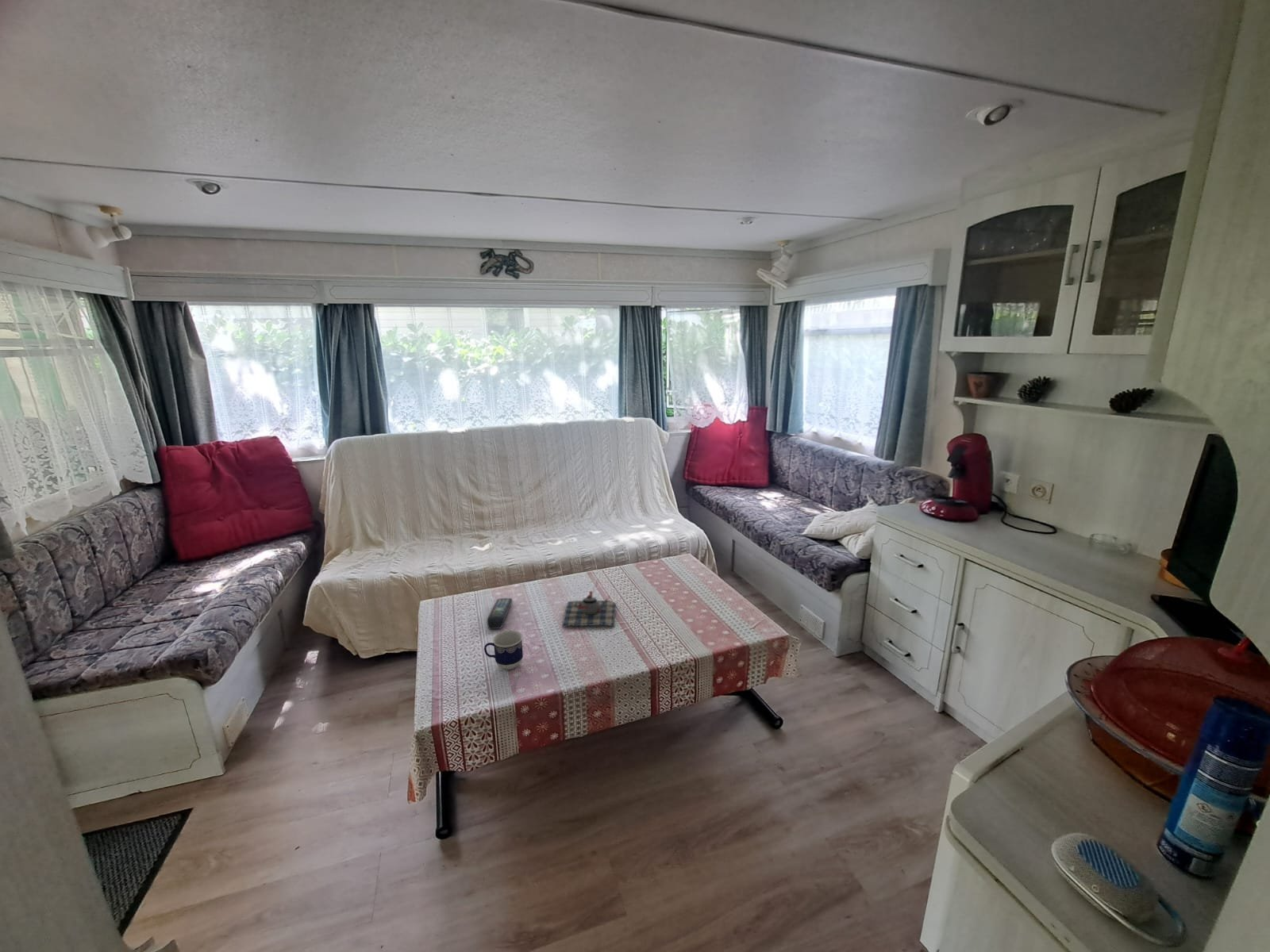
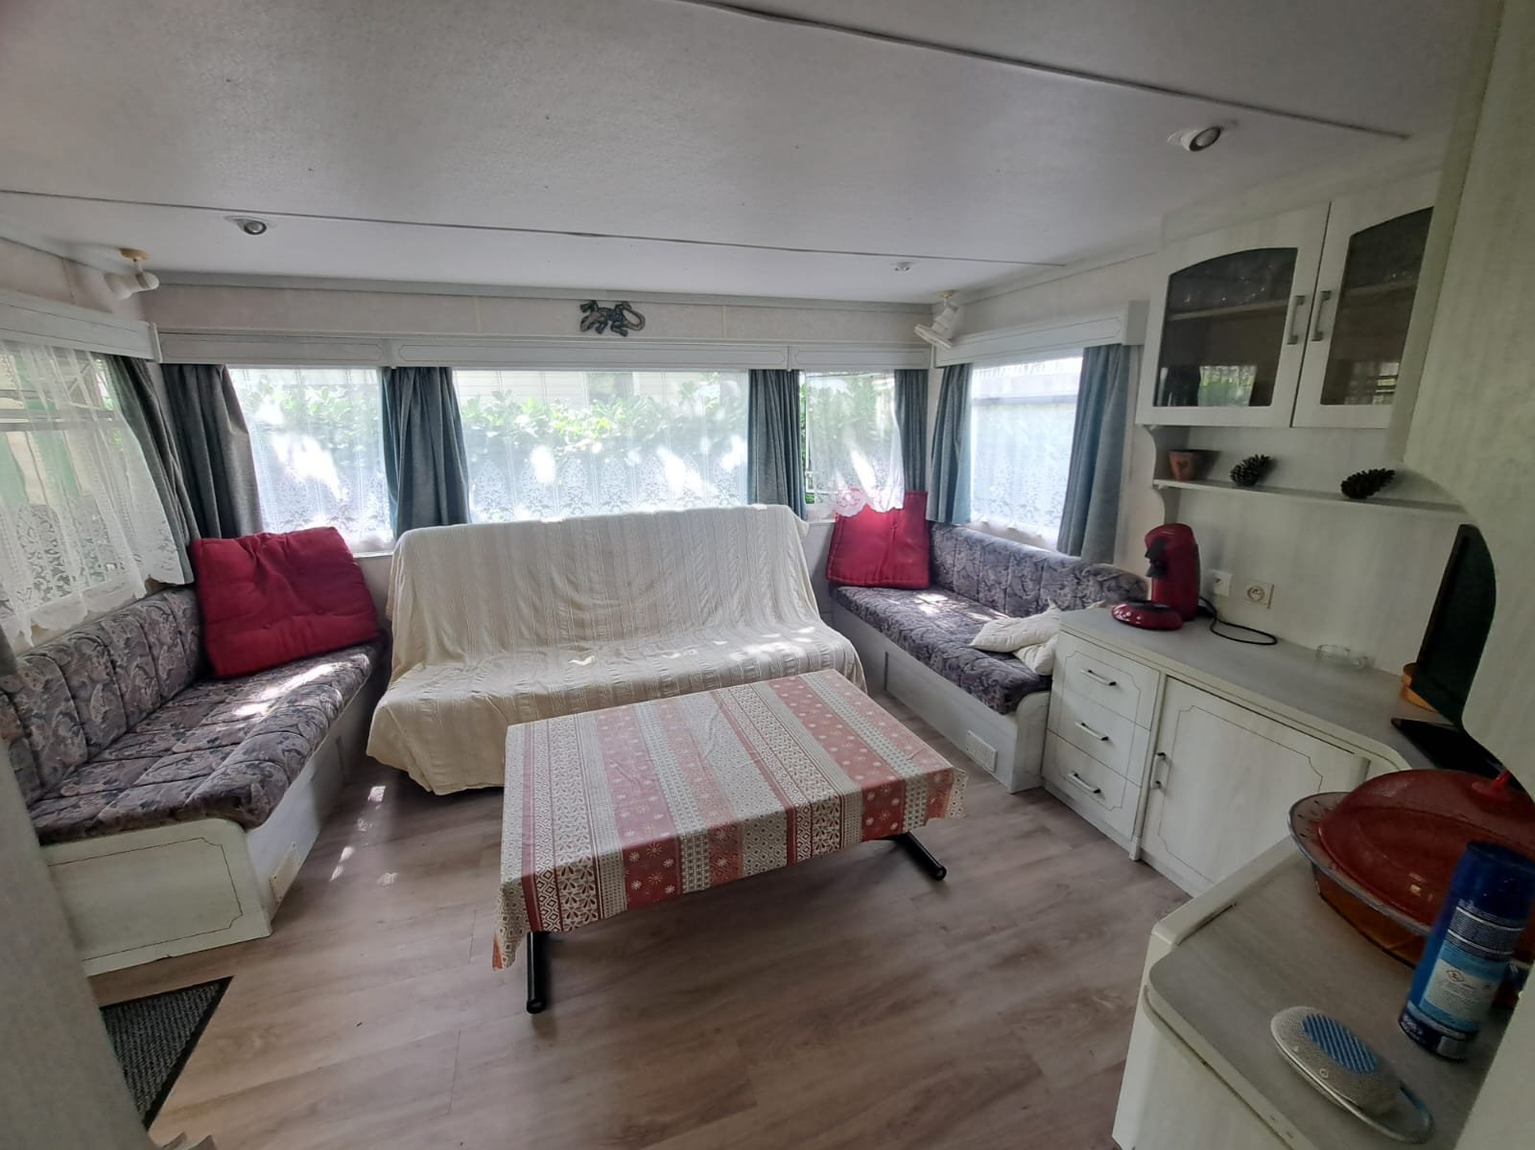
- teapot [562,590,616,628]
- remote control [486,597,514,630]
- cup [483,630,524,670]
